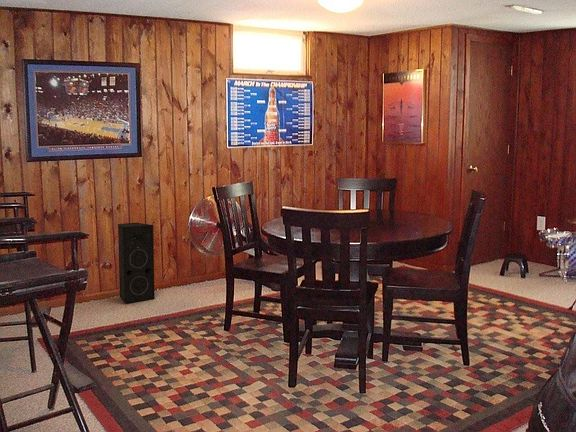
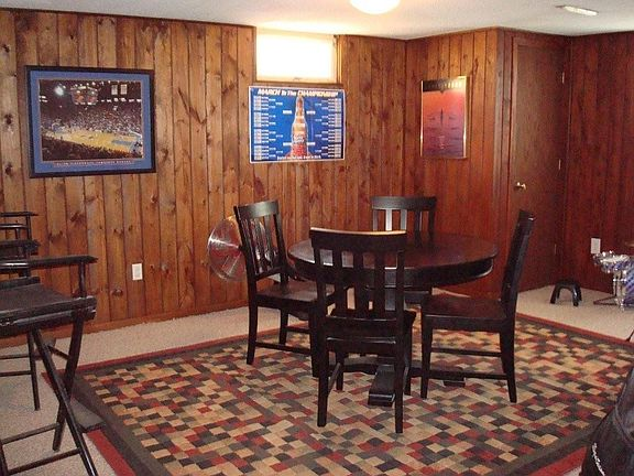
- speaker [117,222,156,304]
